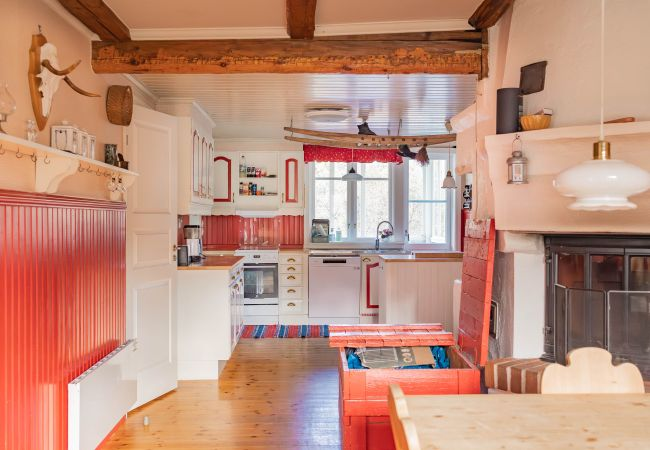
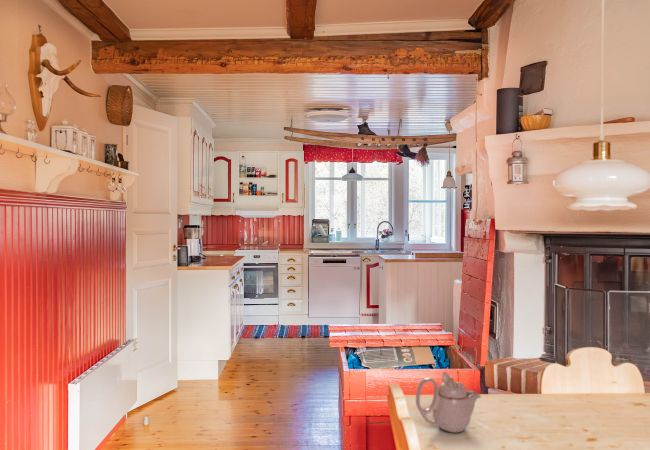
+ teapot [415,371,482,434]
